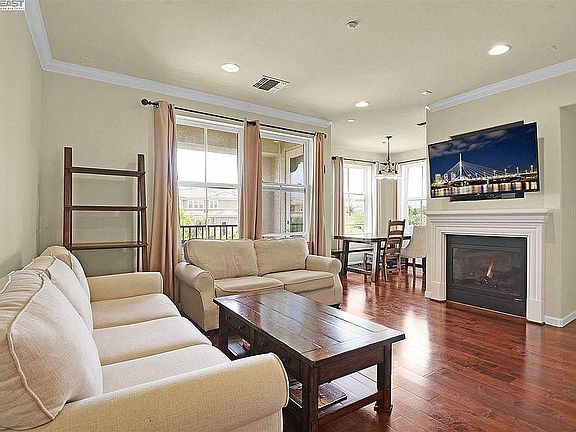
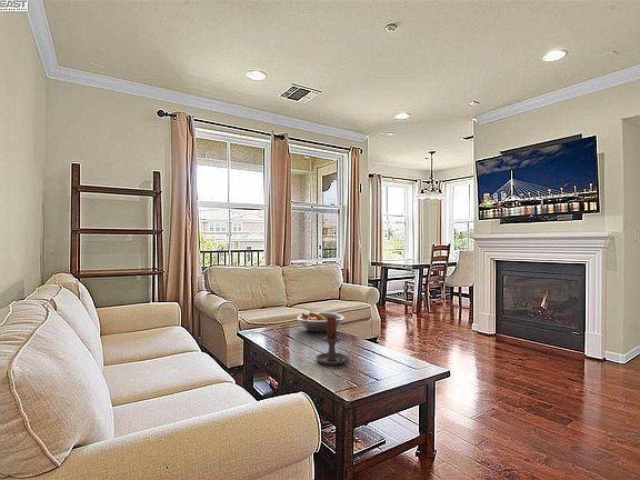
+ fruit bowl [296,311,346,333]
+ candle holder [314,317,351,366]
